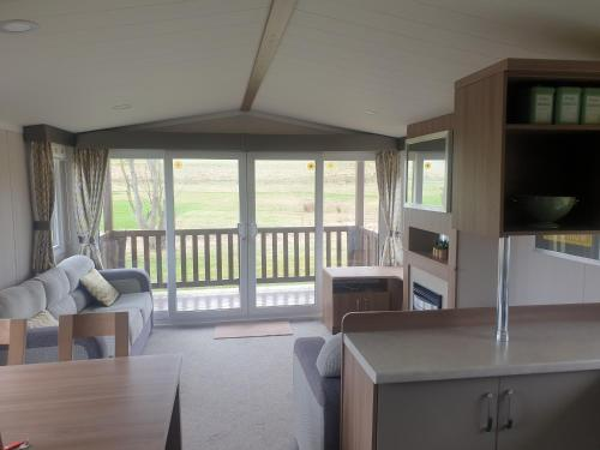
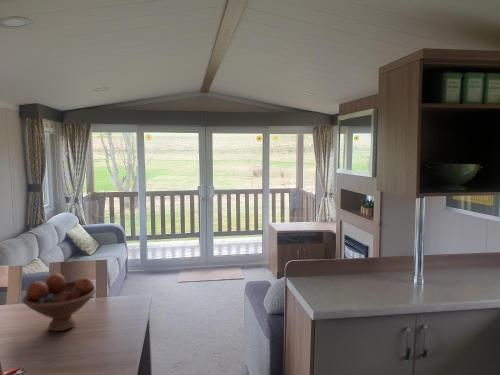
+ fruit bowl [22,273,98,332]
